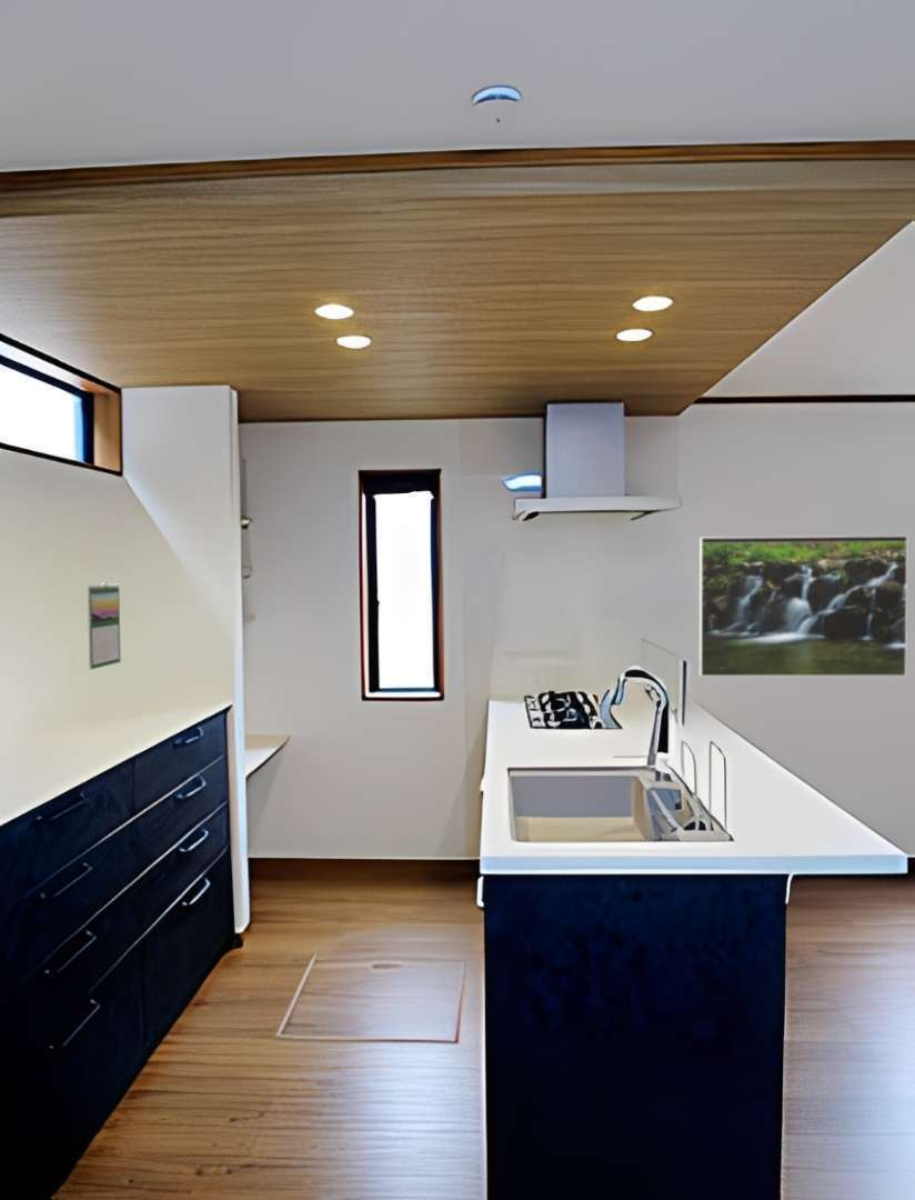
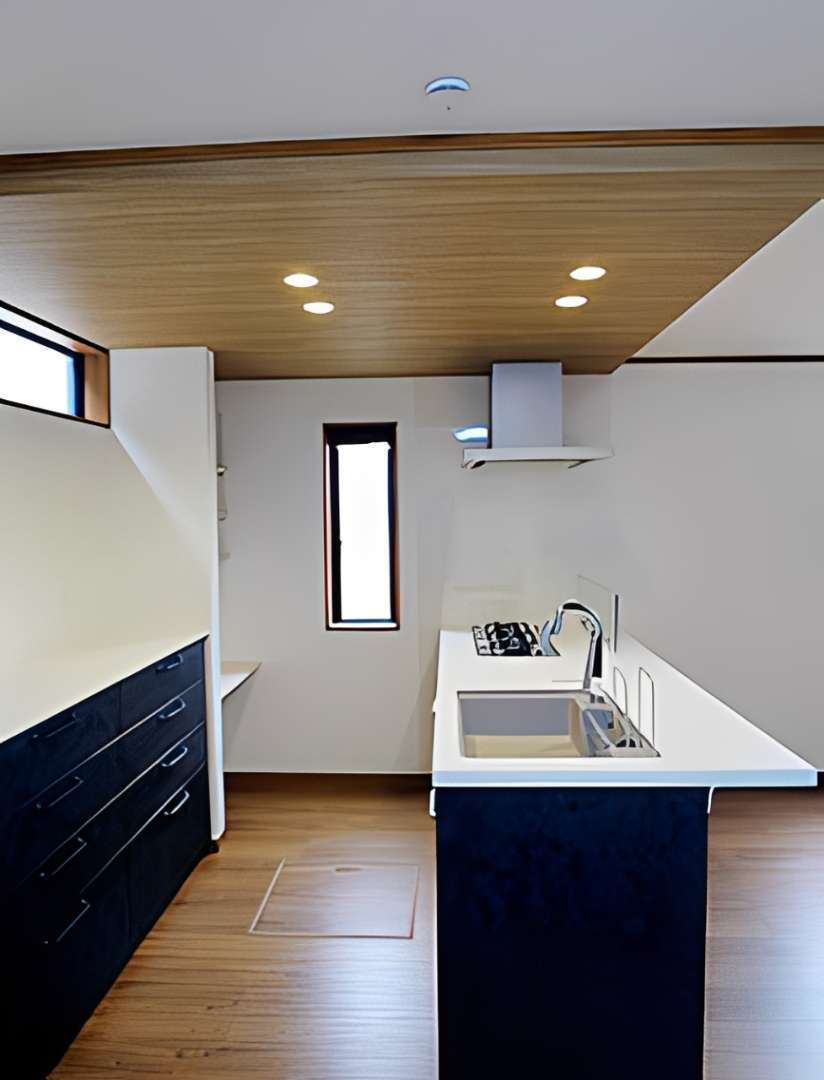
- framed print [698,534,908,678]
- calendar [87,581,122,671]
